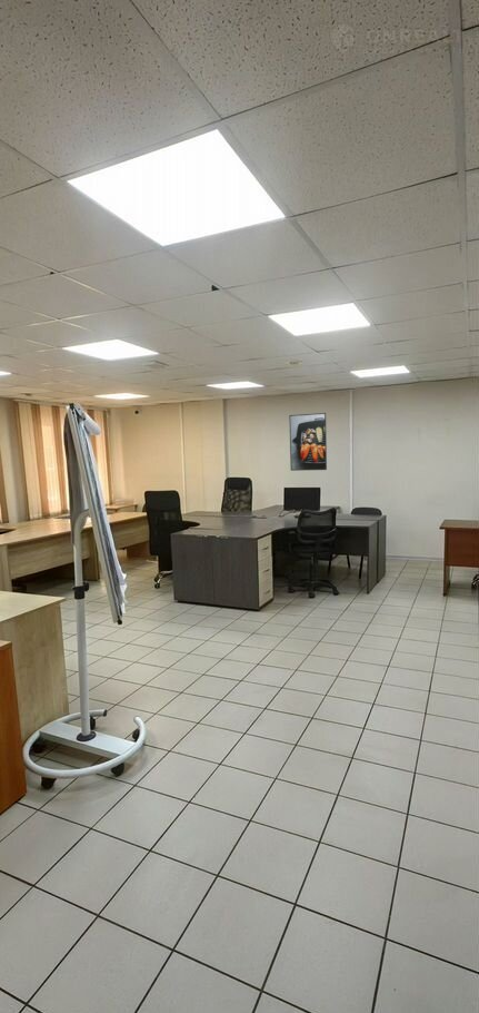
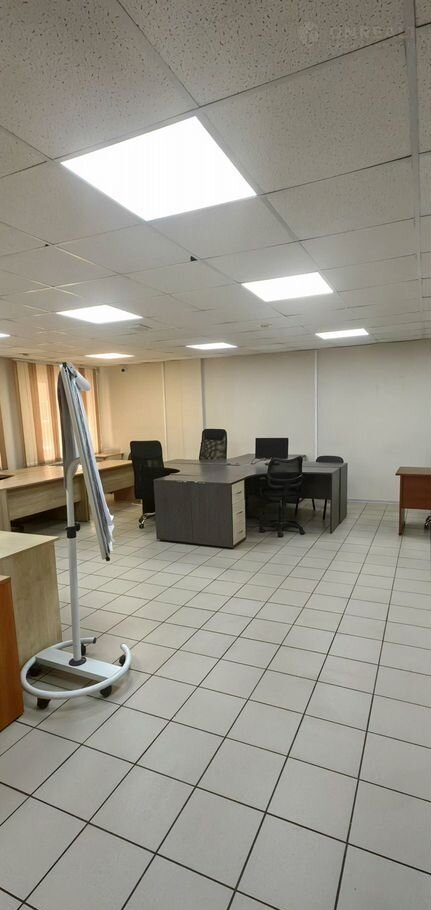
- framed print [288,412,328,472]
